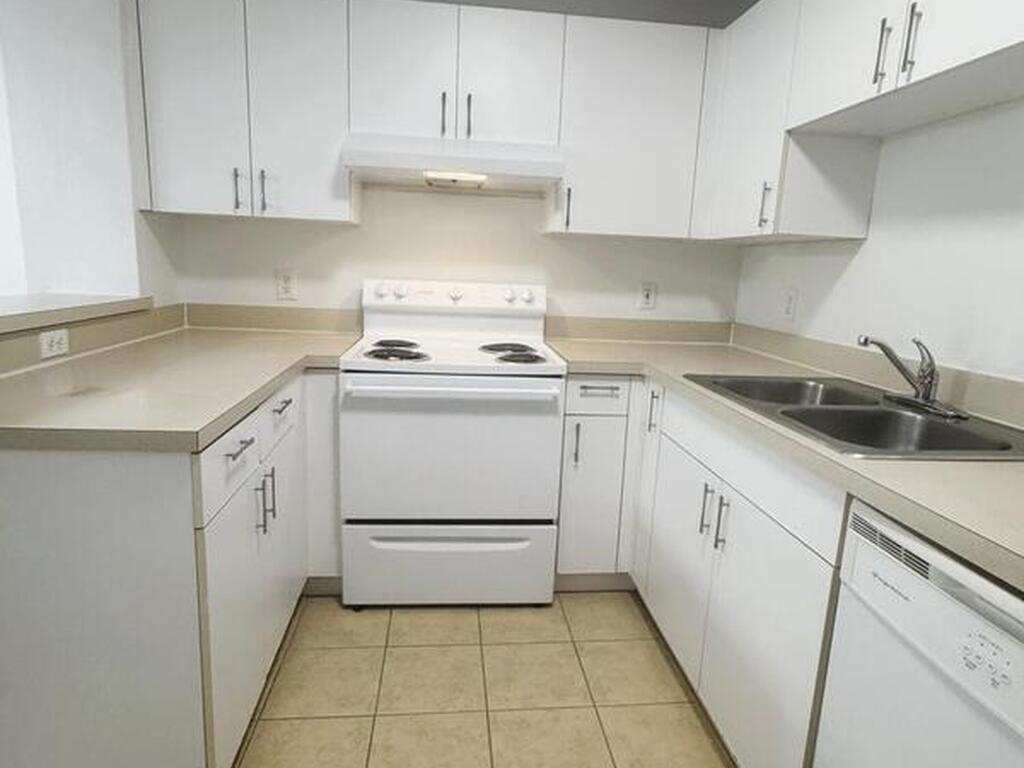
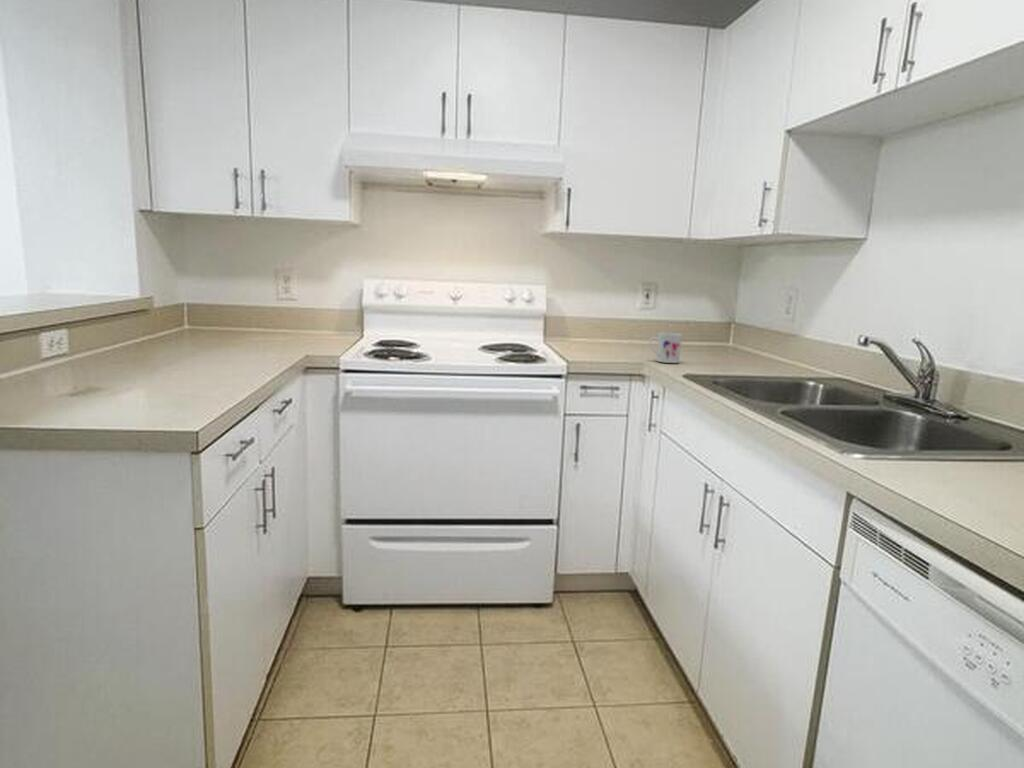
+ mug [648,331,683,364]
